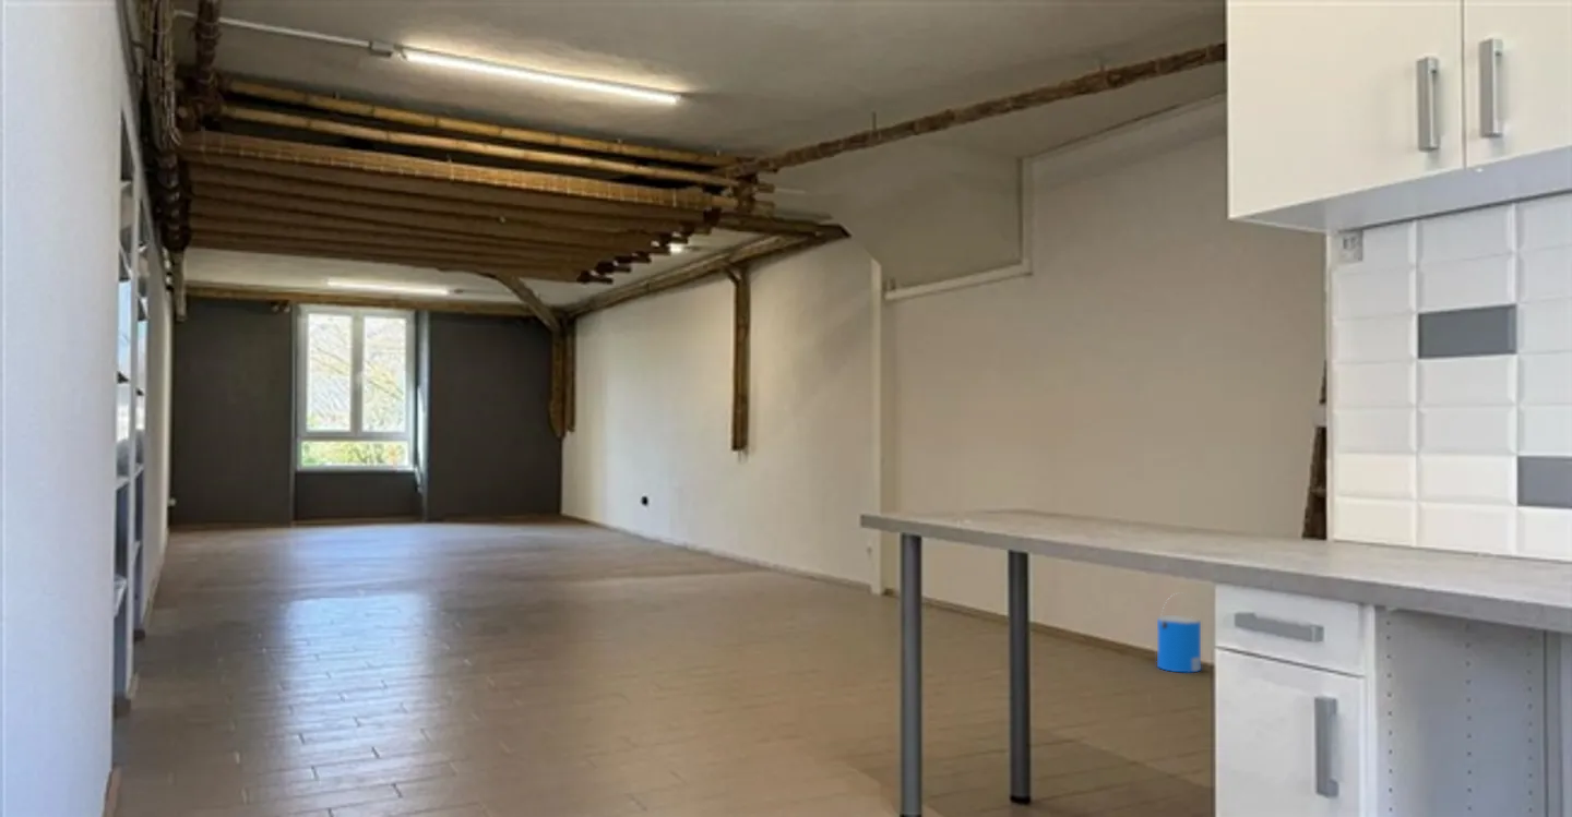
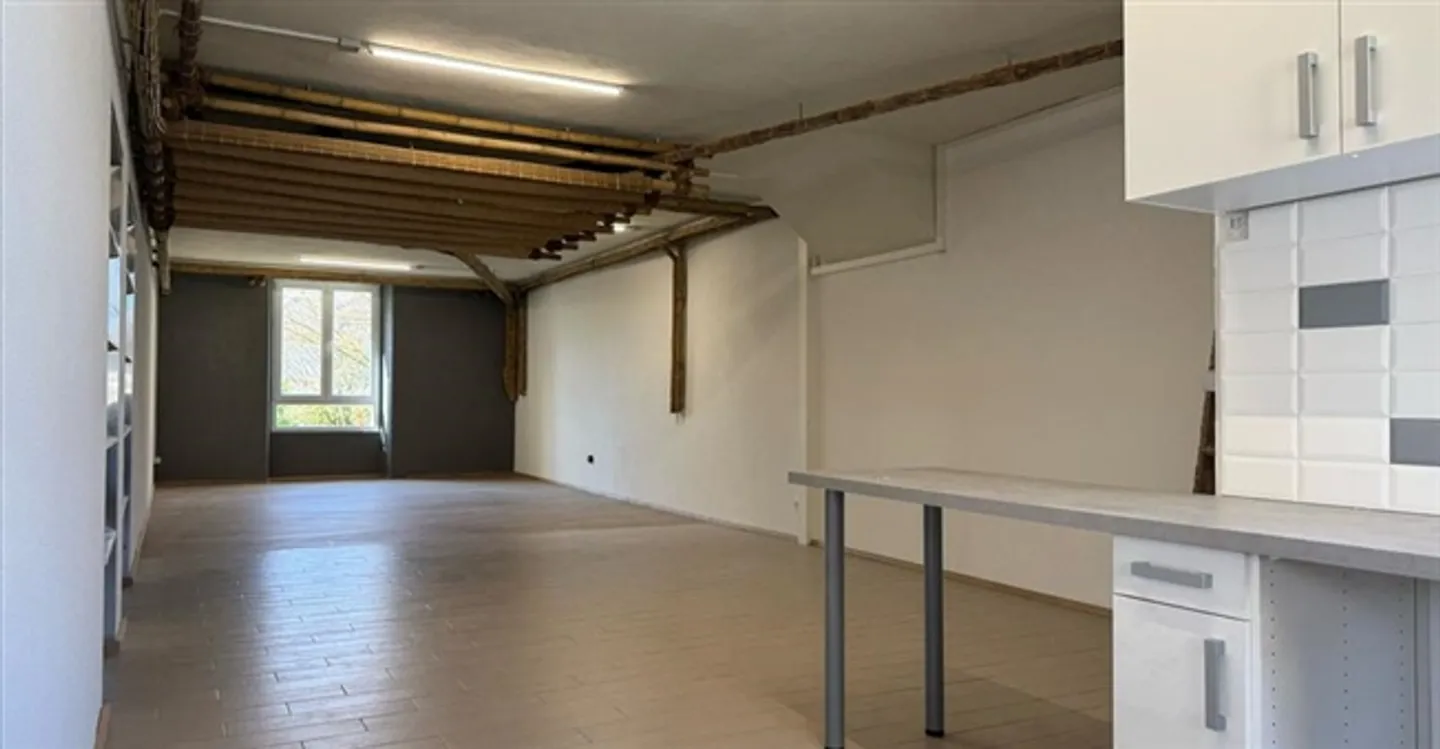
- bucket [1156,591,1202,673]
